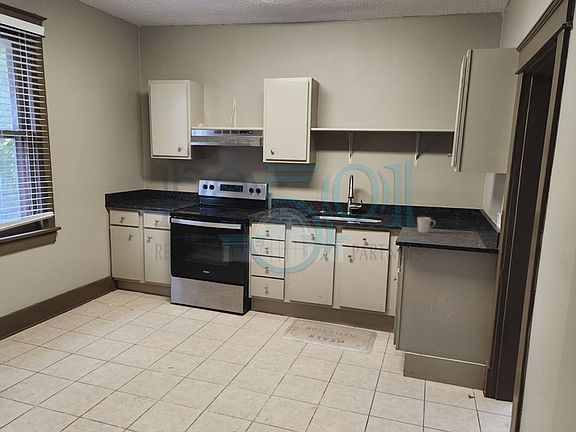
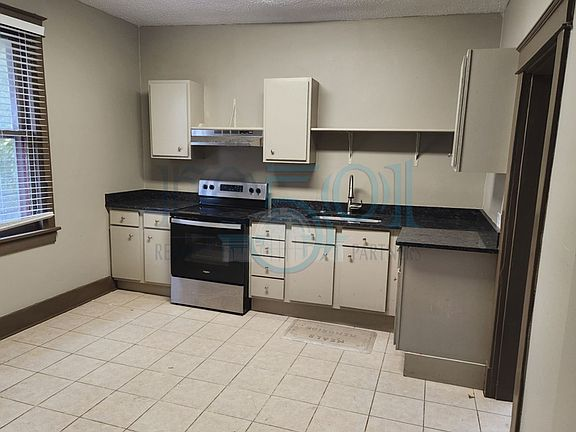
- mug [416,216,436,234]
